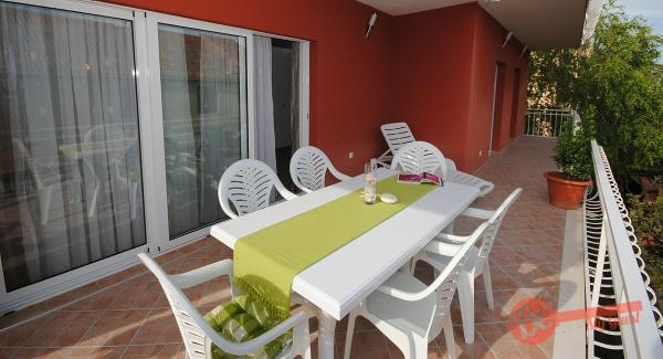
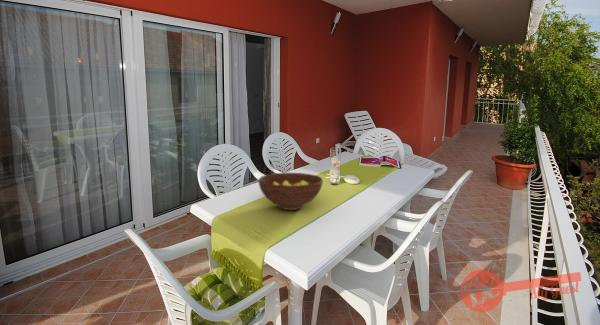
+ fruit bowl [257,172,324,211]
